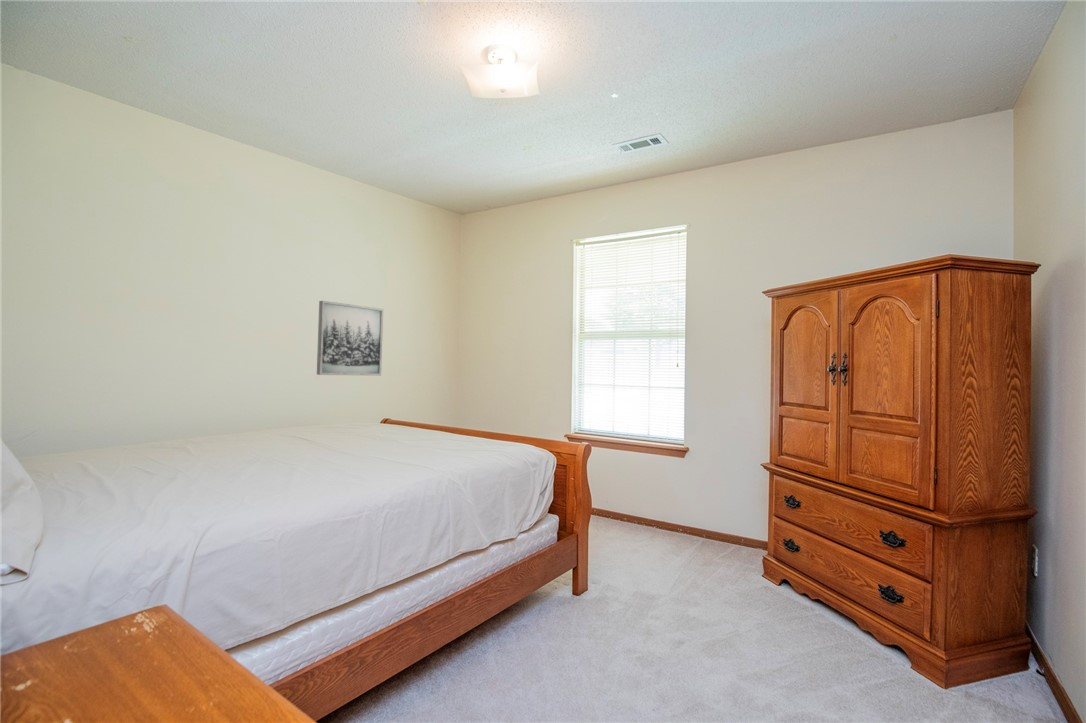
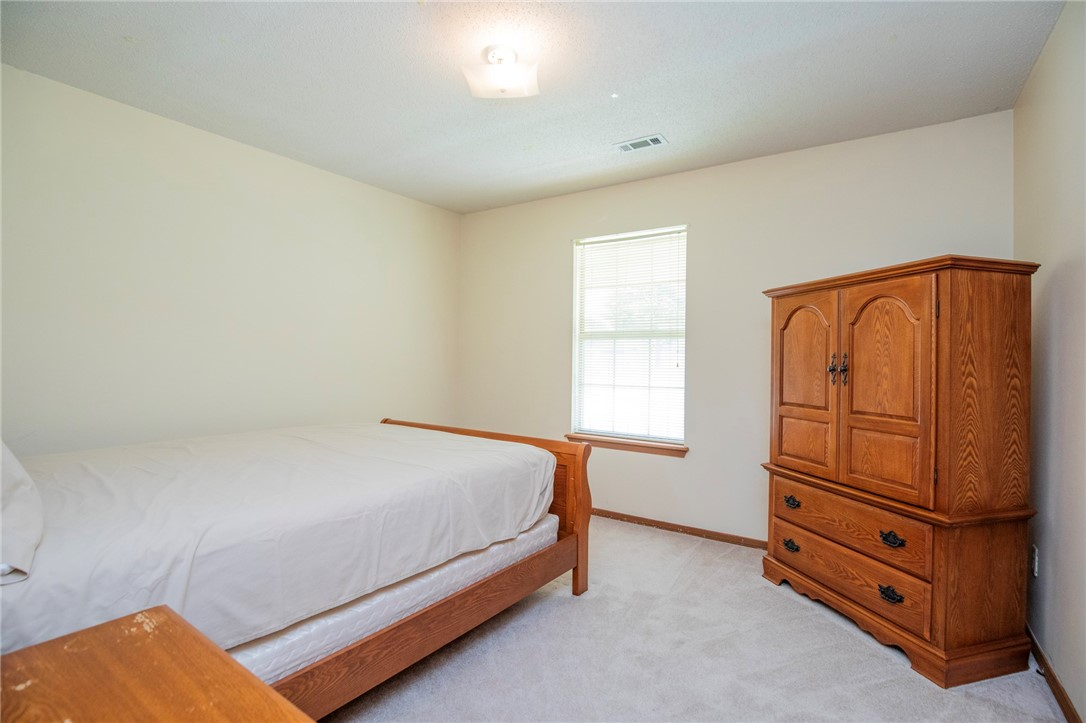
- wall art [316,300,384,376]
